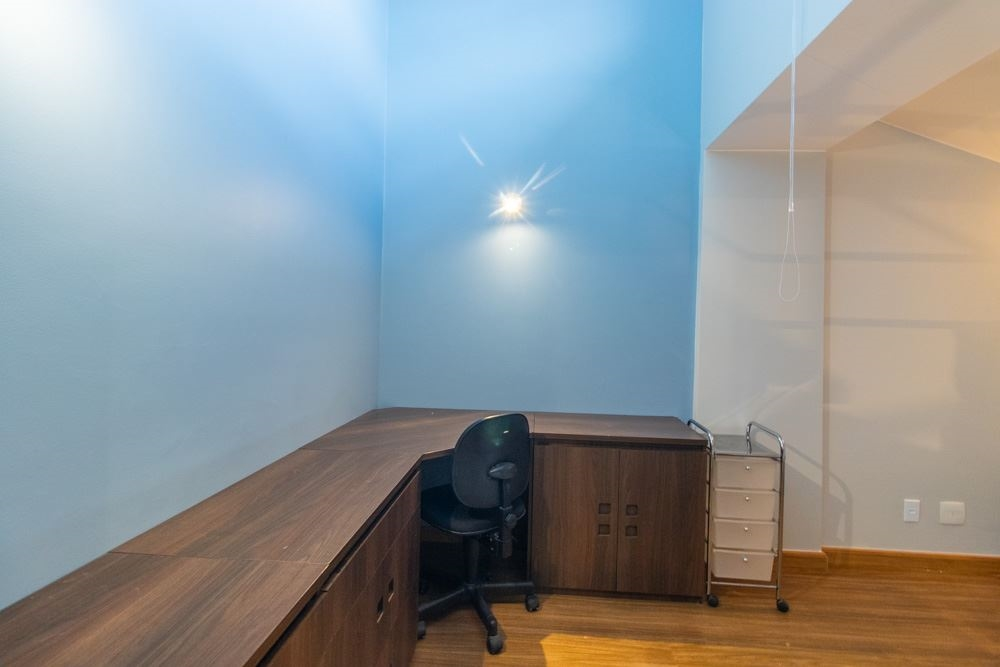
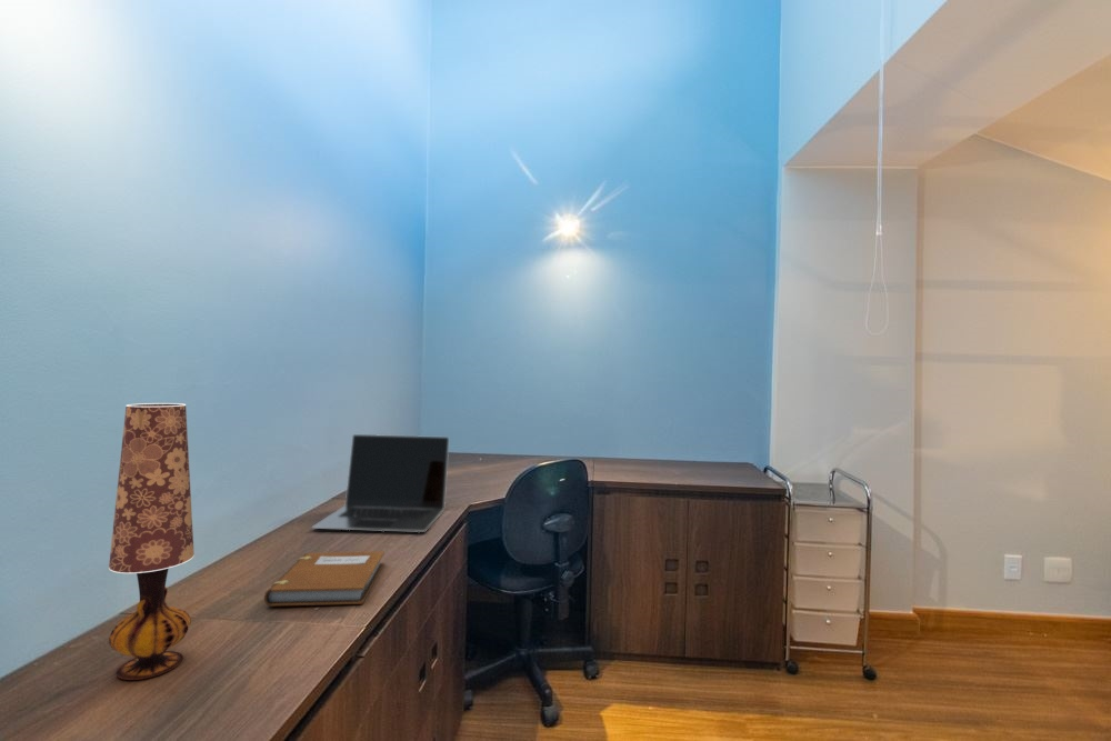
+ laptop [311,433,450,533]
+ notebook [263,550,386,607]
+ table lamp [108,402,196,681]
